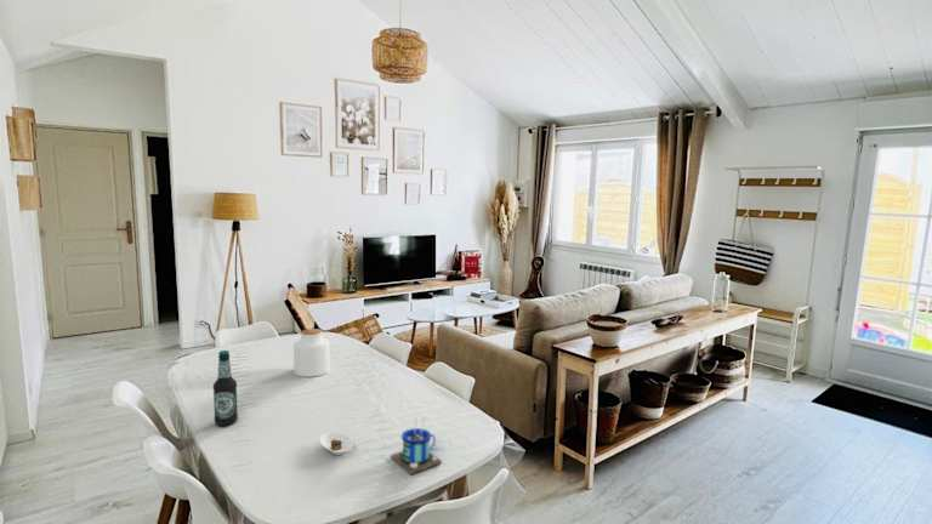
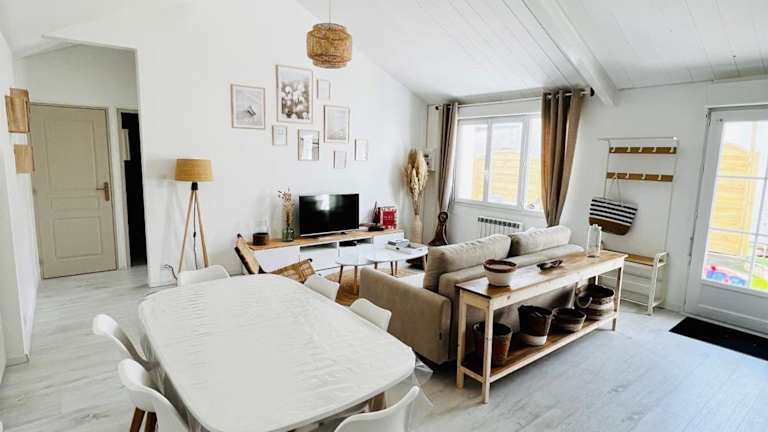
- saucer [319,431,354,456]
- mug [390,415,443,475]
- jar [292,328,331,378]
- bottle [212,349,239,427]
